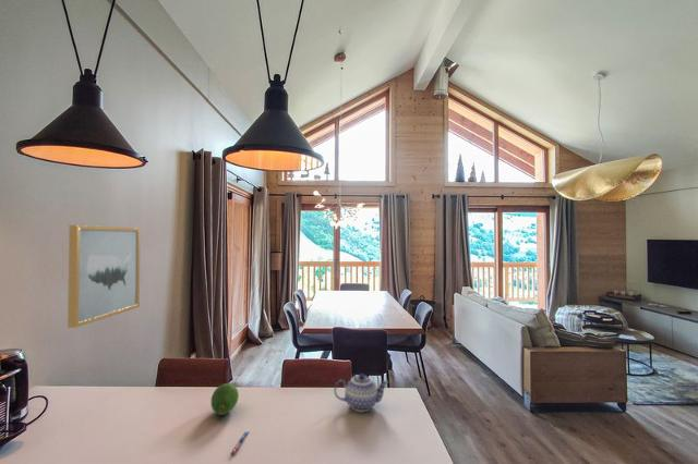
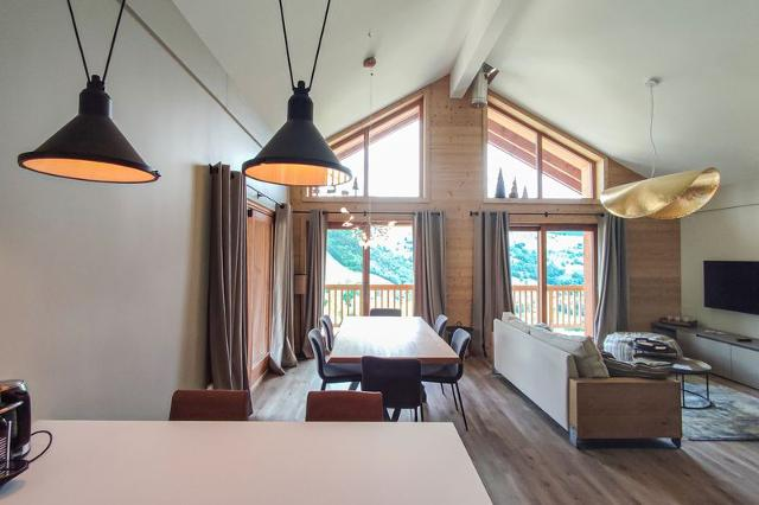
- fruit [209,382,240,416]
- pen [230,429,250,456]
- wall art [67,224,142,329]
- teapot [333,373,389,413]
